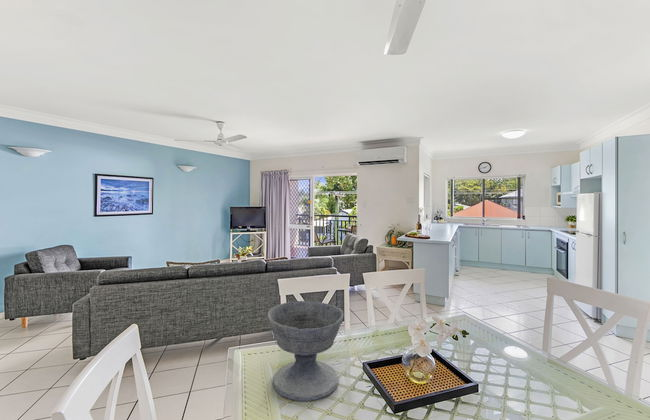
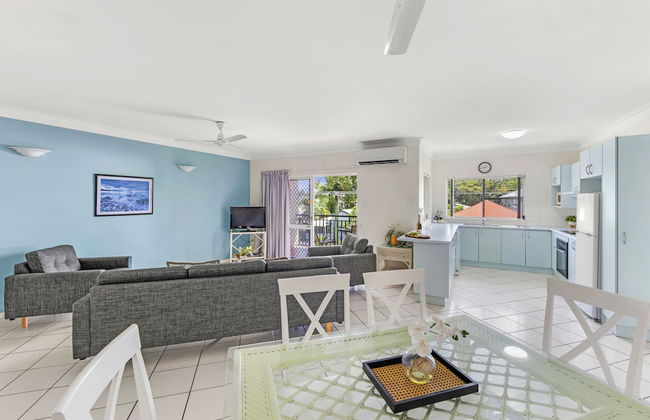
- bowl [267,300,344,402]
